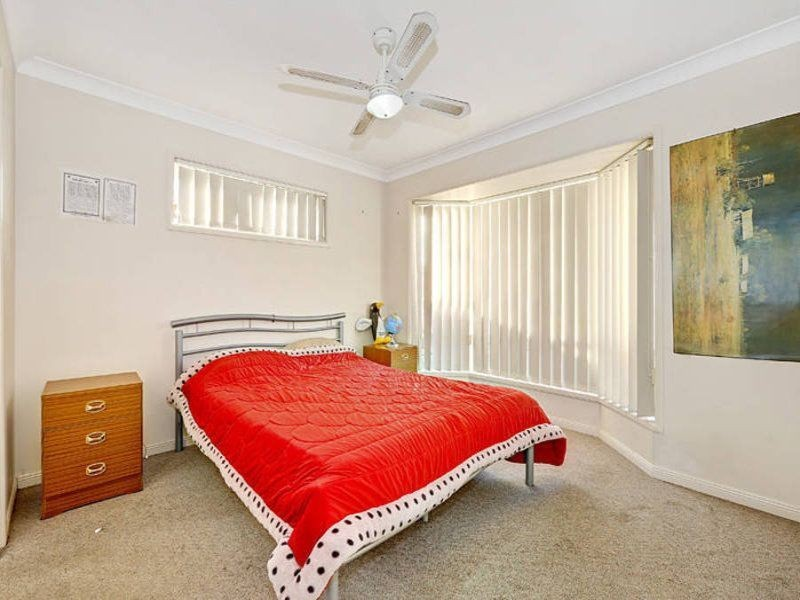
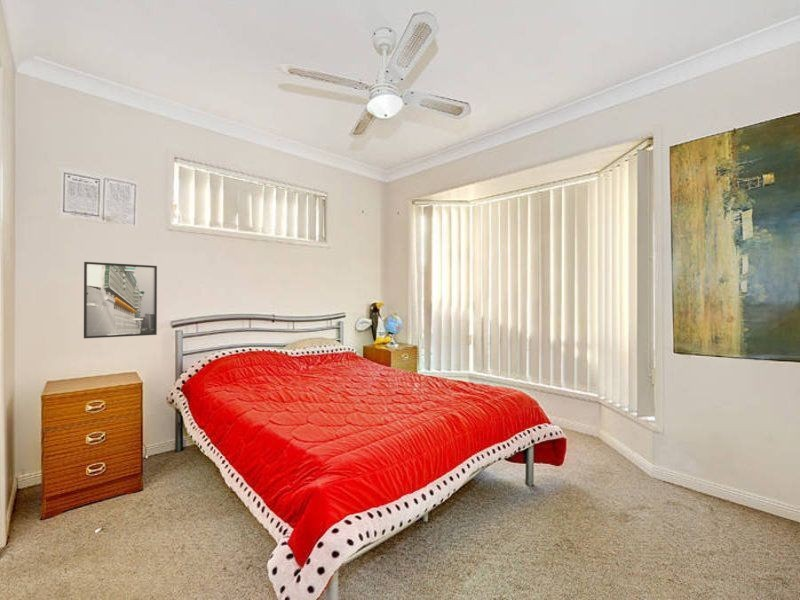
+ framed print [83,261,158,339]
